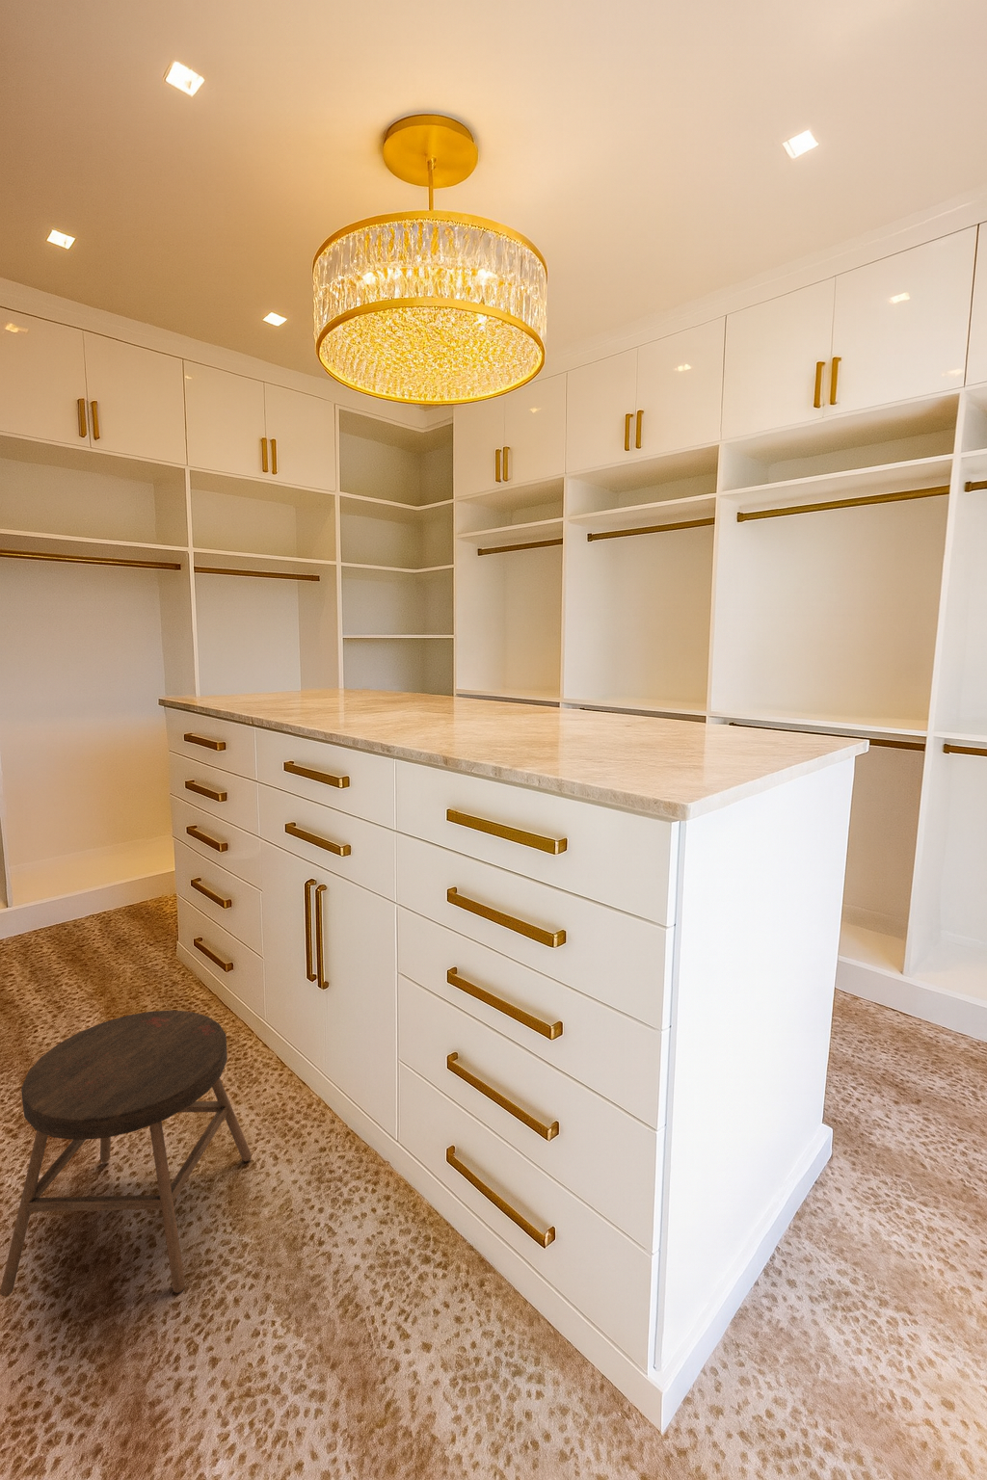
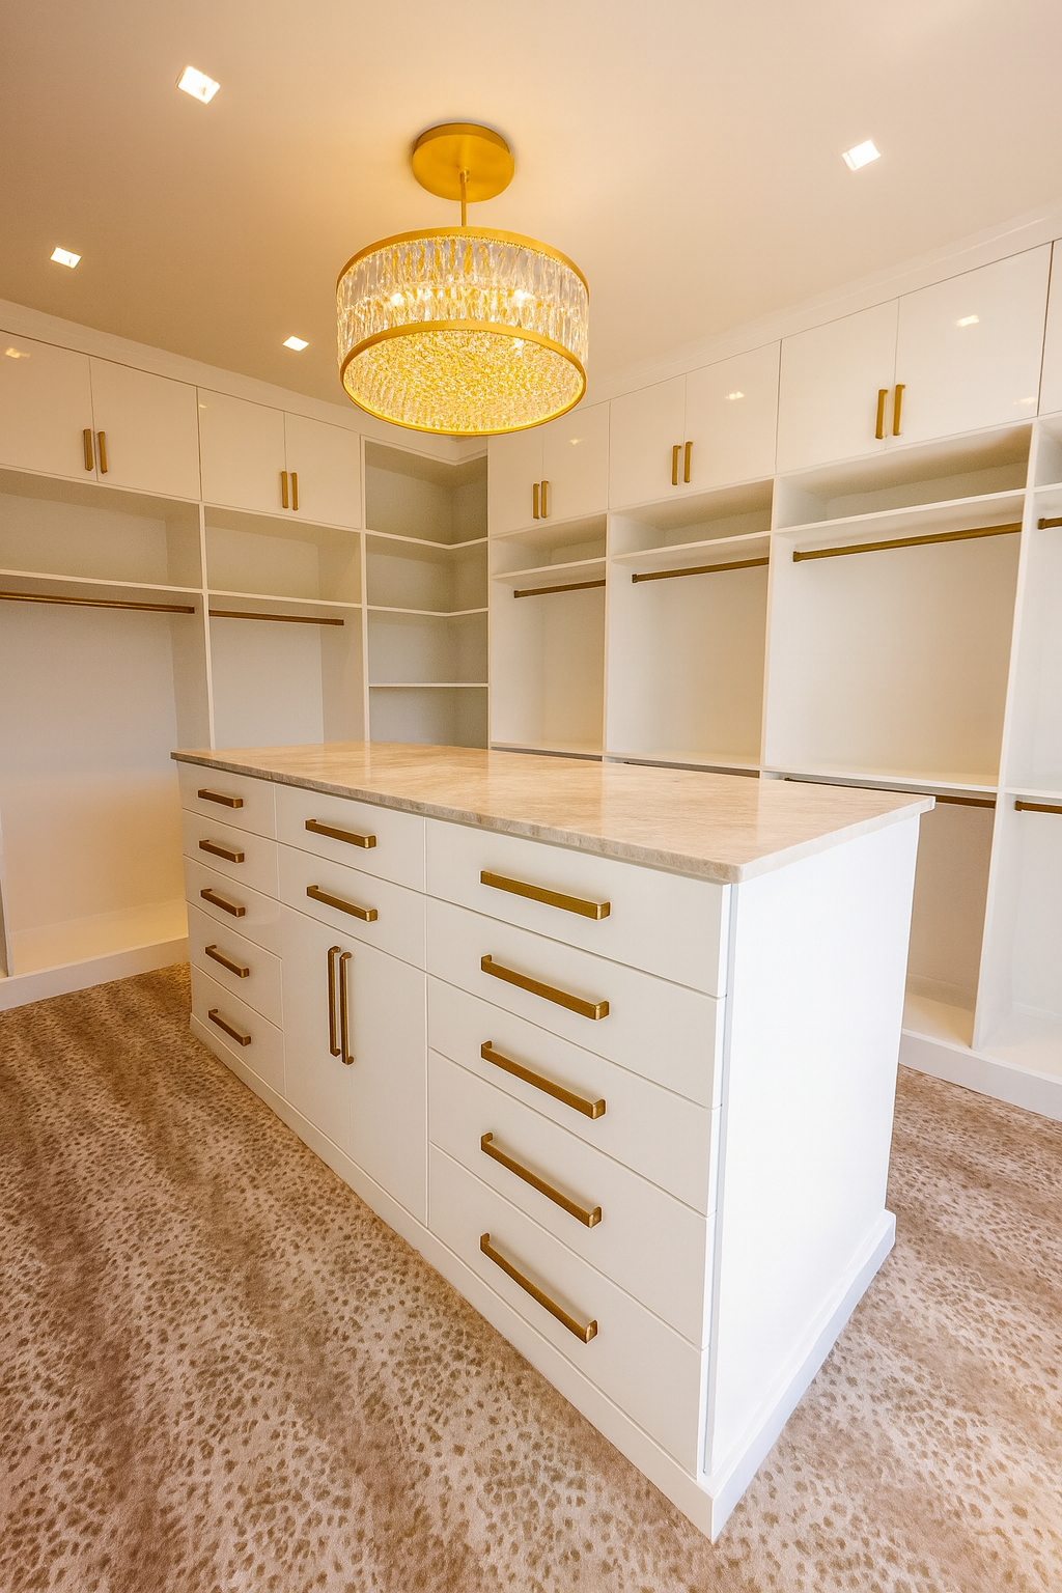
- stool [0,1009,252,1297]
